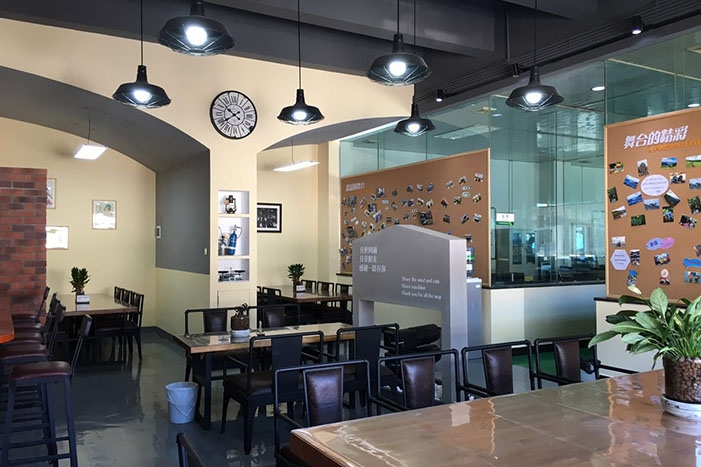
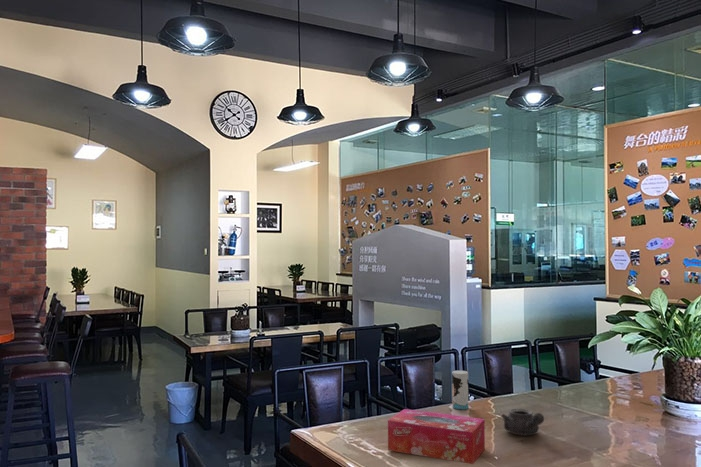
+ teapot [500,408,545,436]
+ cup [451,370,469,410]
+ tissue box [387,408,486,465]
